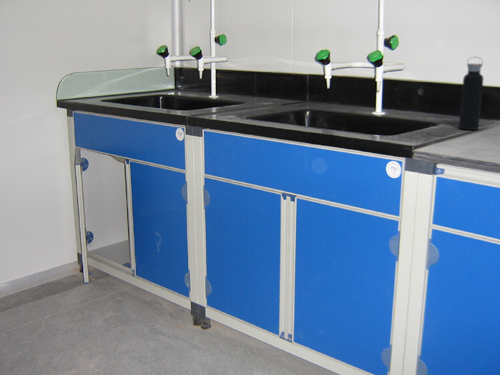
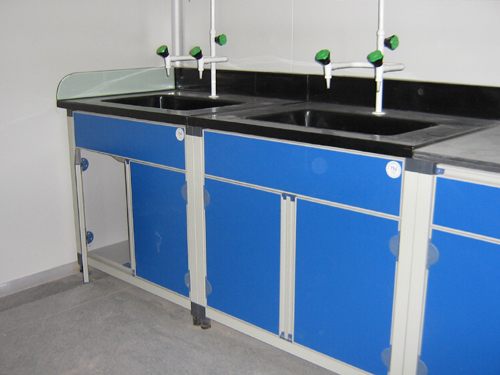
- water bottle [458,56,484,131]
